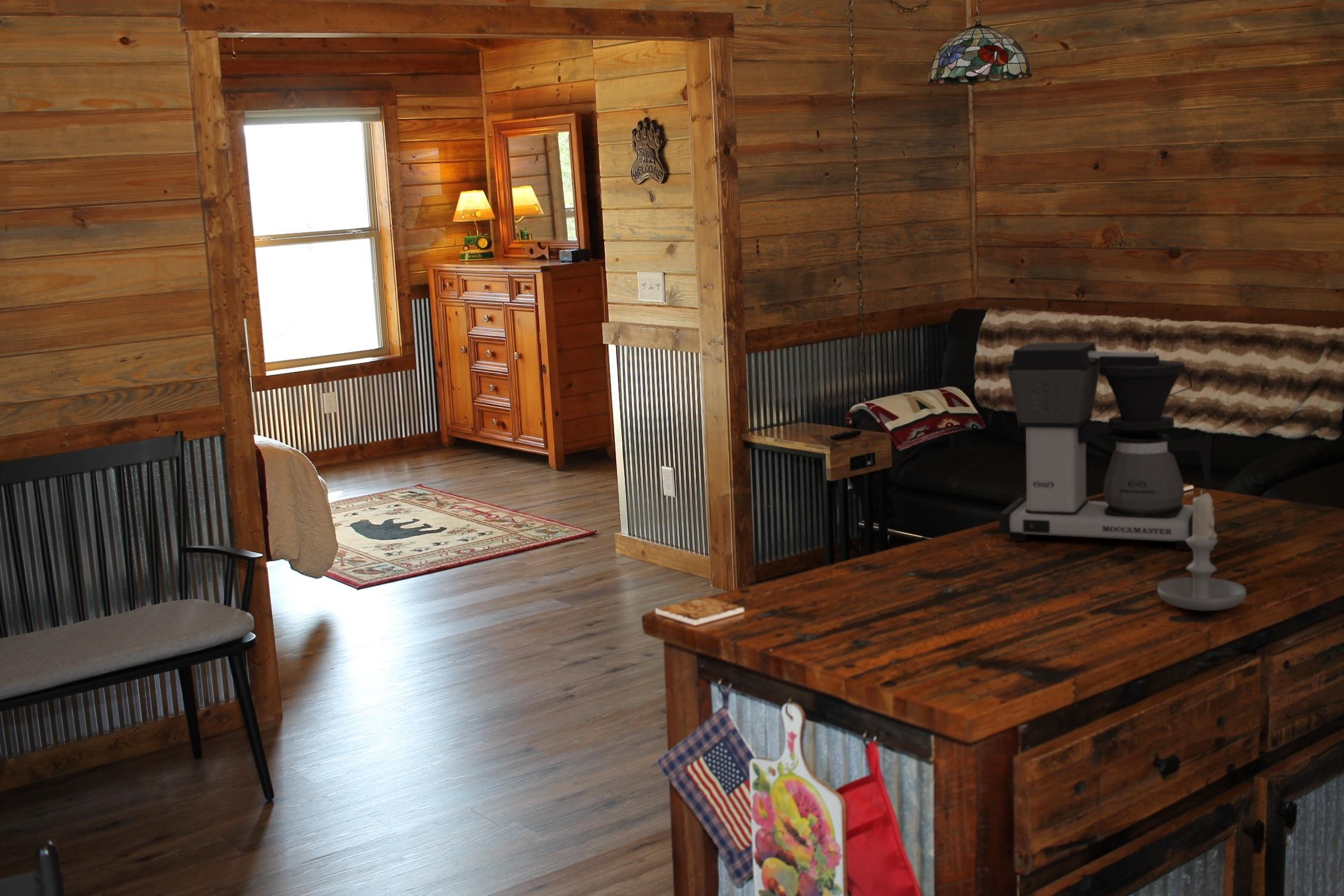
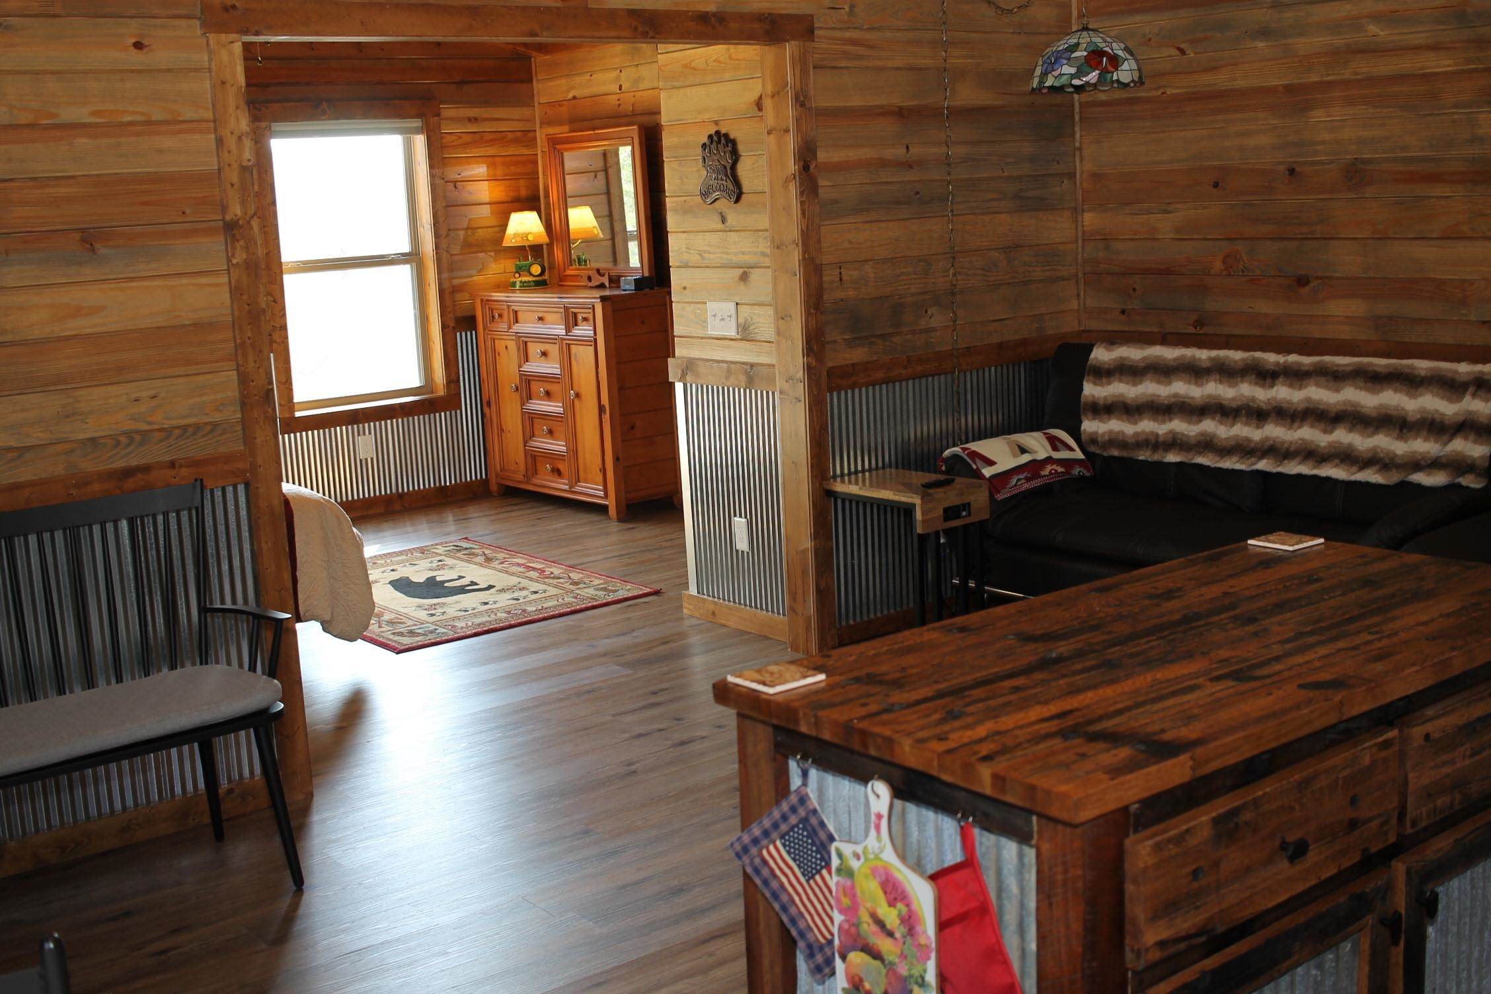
- coffee maker [998,341,1212,550]
- candle [1156,489,1247,611]
